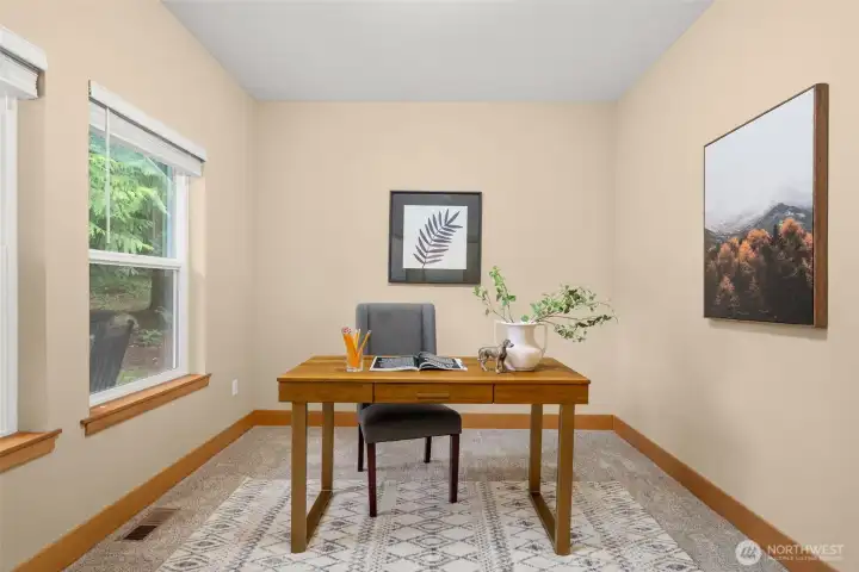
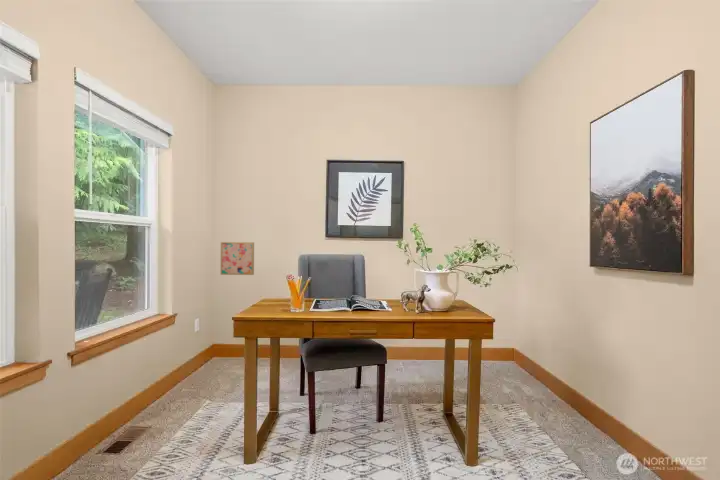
+ wall art [220,241,255,276]
